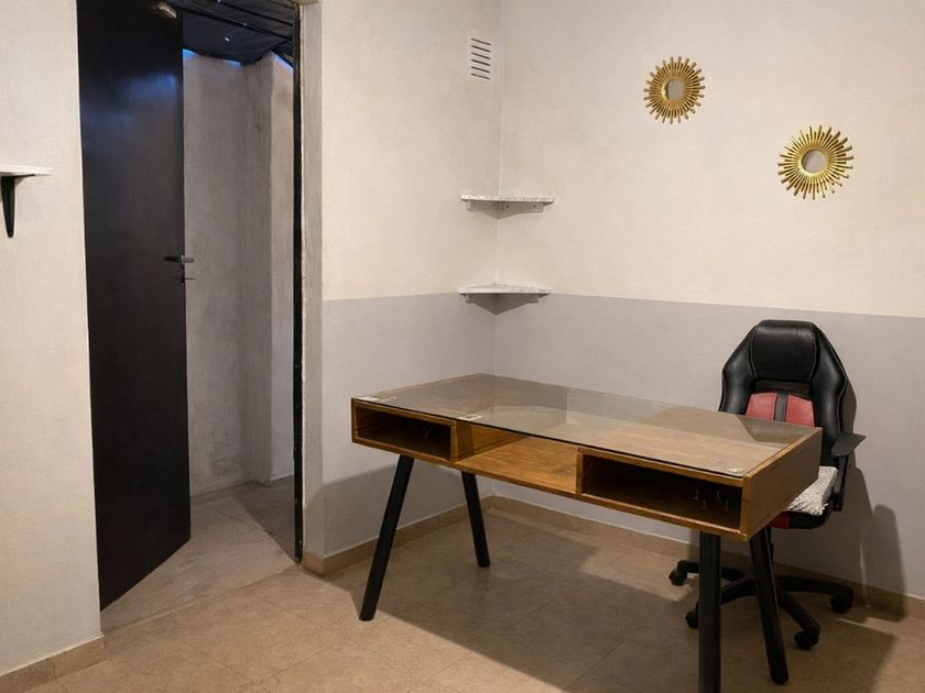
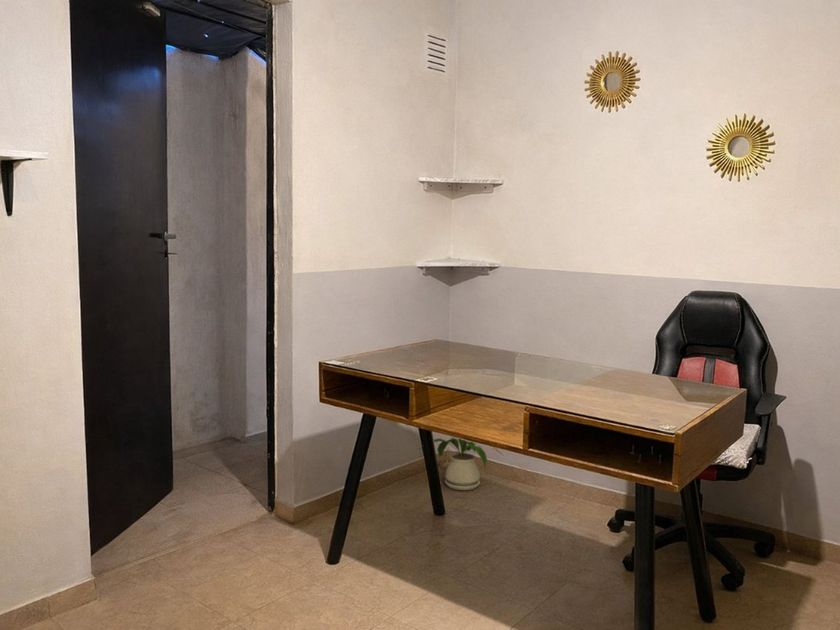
+ house plant [417,436,504,491]
